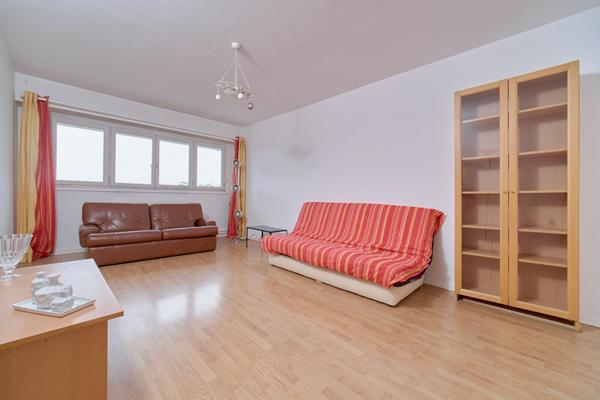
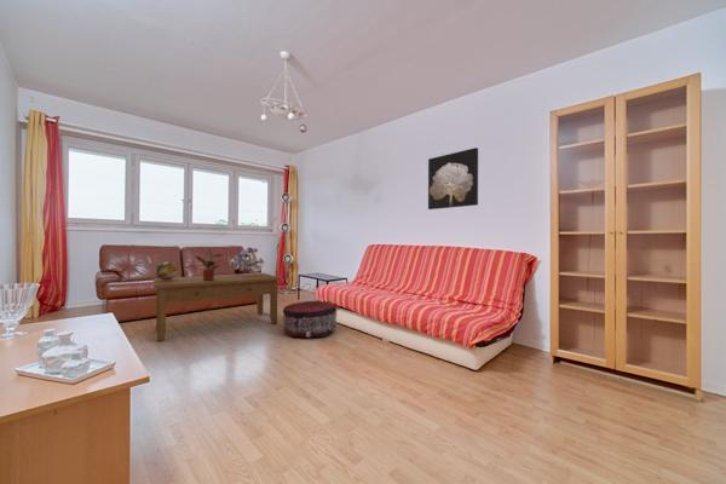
+ bouquet [229,246,265,272]
+ coffee table [152,272,282,342]
+ decorative sphere [154,260,179,281]
+ wall art [427,146,479,211]
+ pouf [282,299,338,339]
+ potted plant [195,246,223,281]
